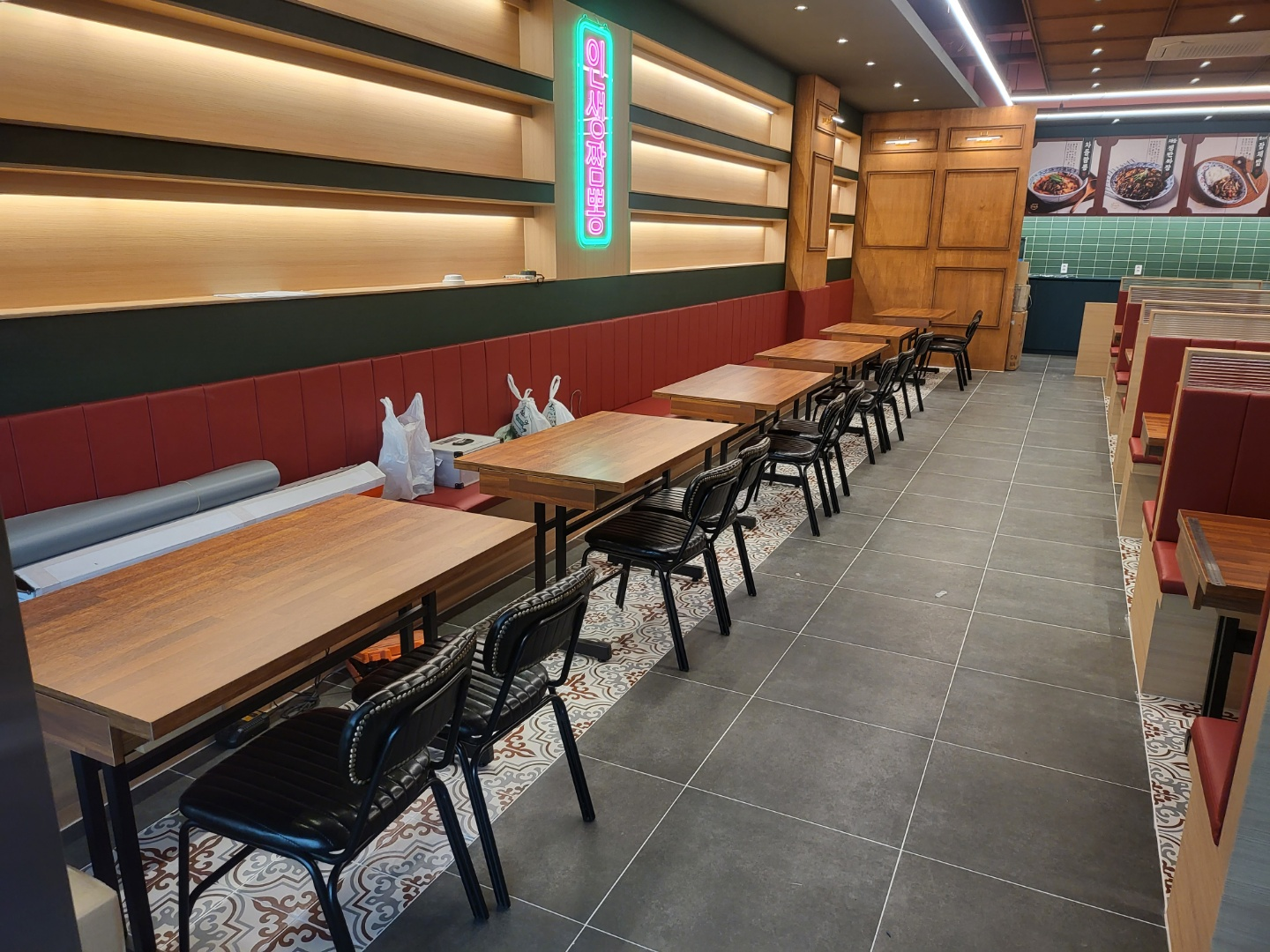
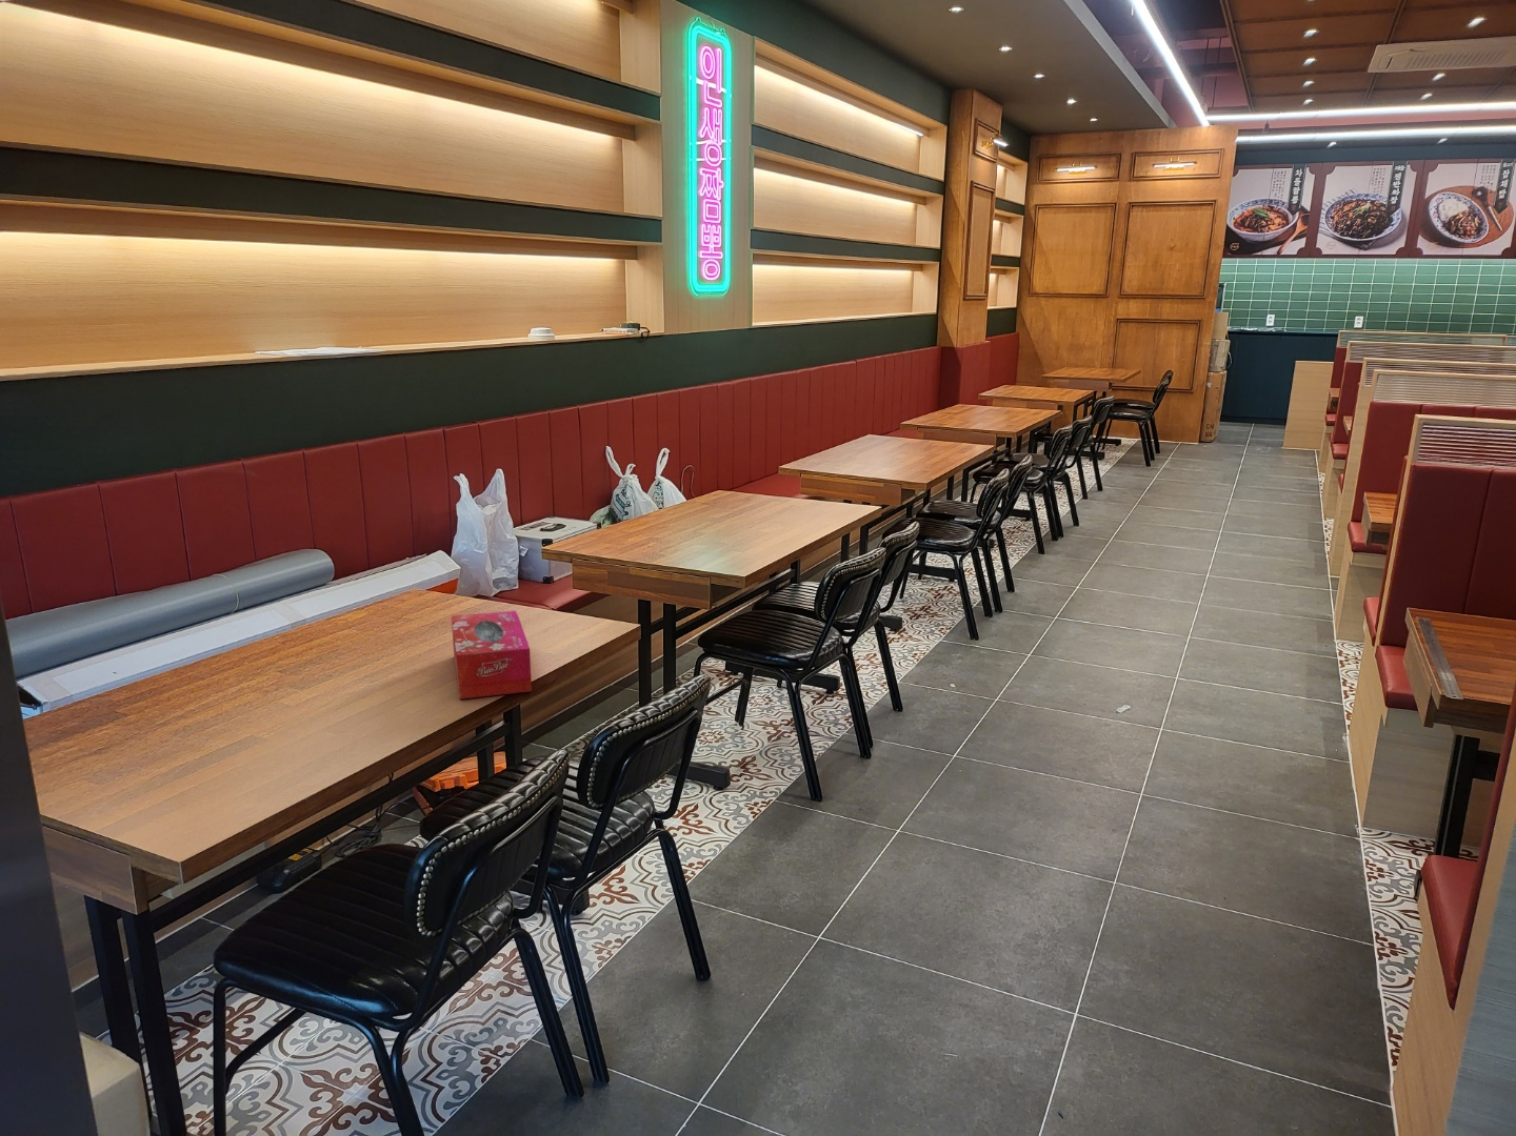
+ tissue box [450,610,532,699]
